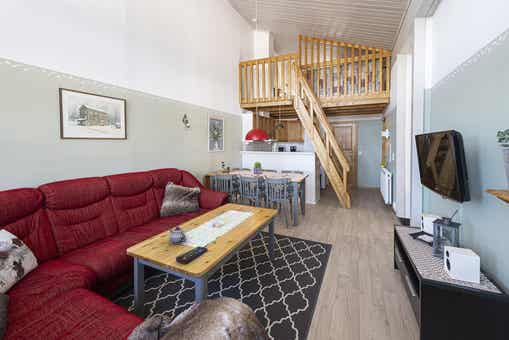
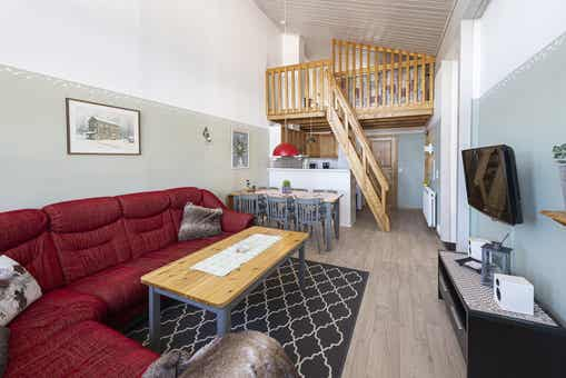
- remote control [175,245,208,264]
- teapot [168,226,187,245]
